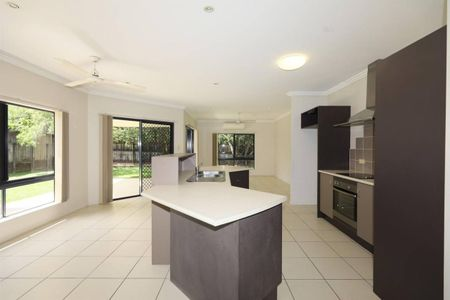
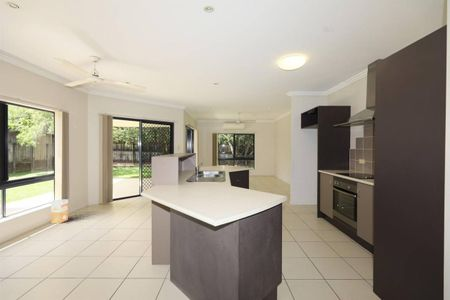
+ waste bin [50,198,69,224]
